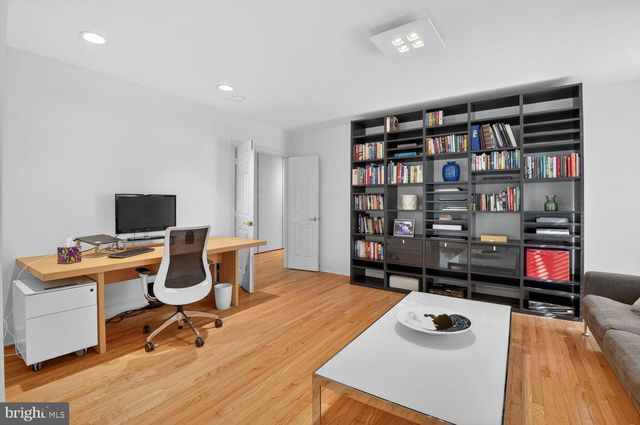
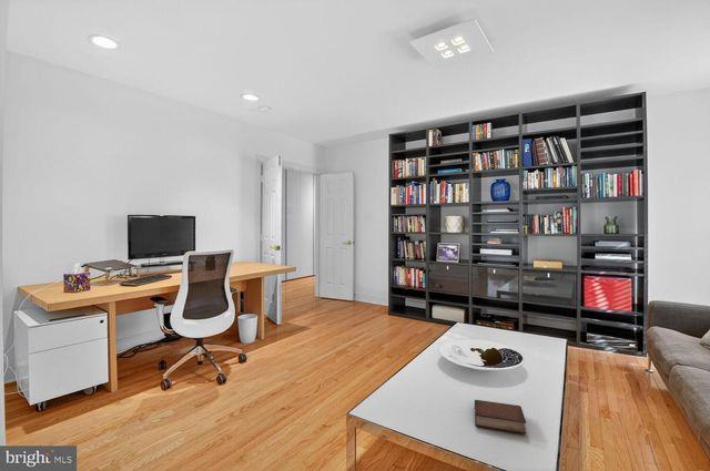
+ book [474,399,527,434]
